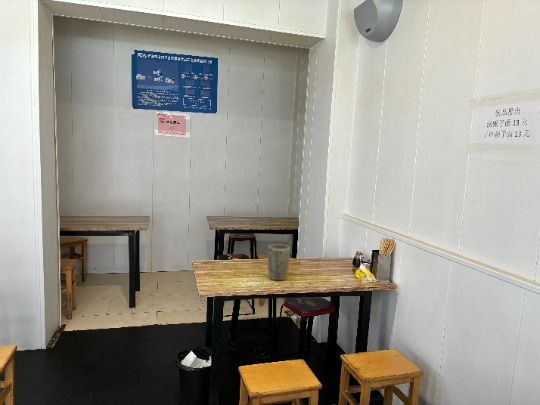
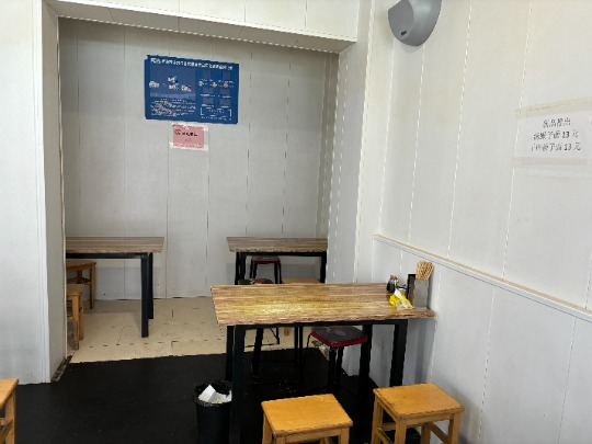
- plant pot [267,243,291,281]
